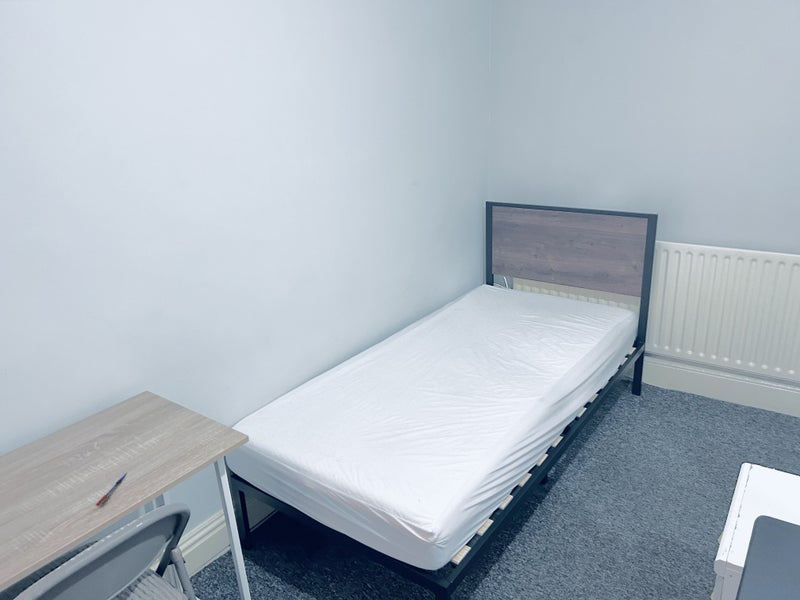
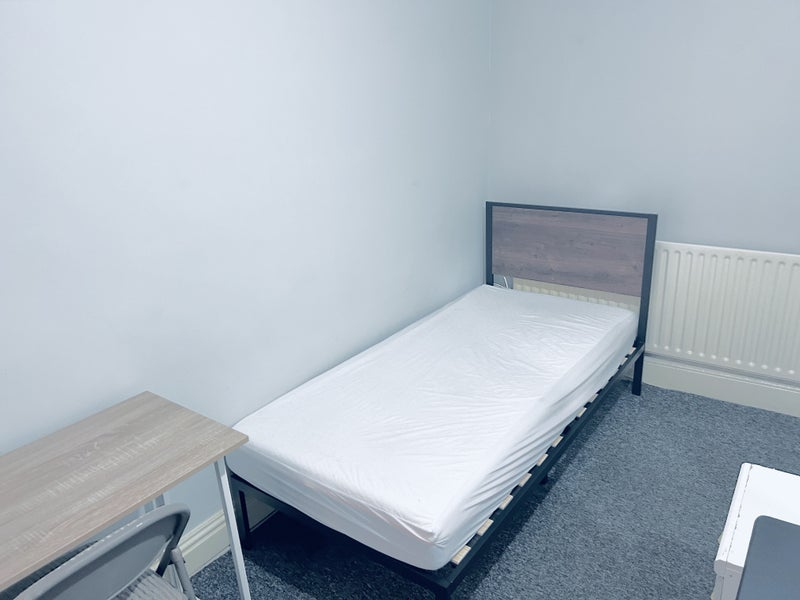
- pen [95,472,128,507]
